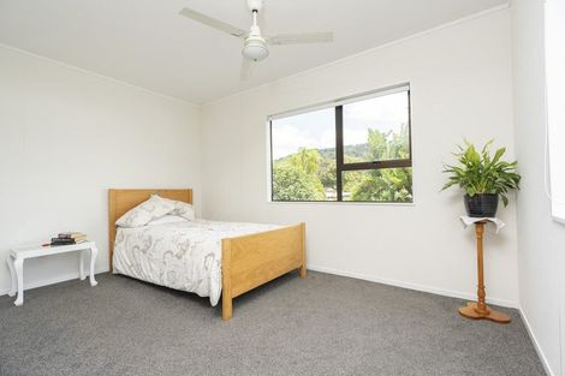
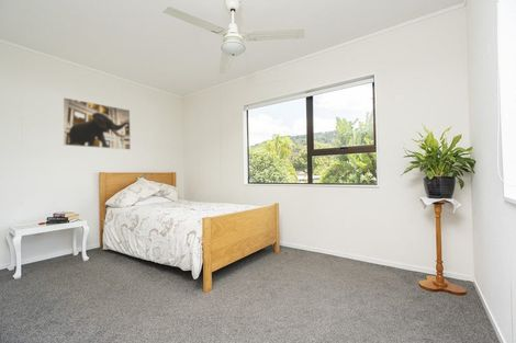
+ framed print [61,96,132,150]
